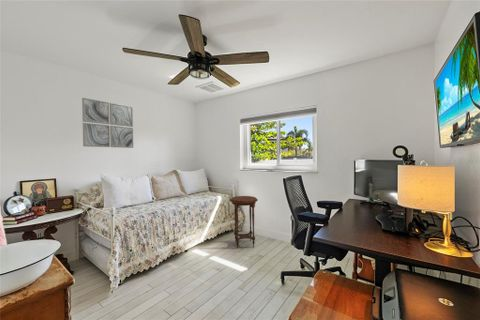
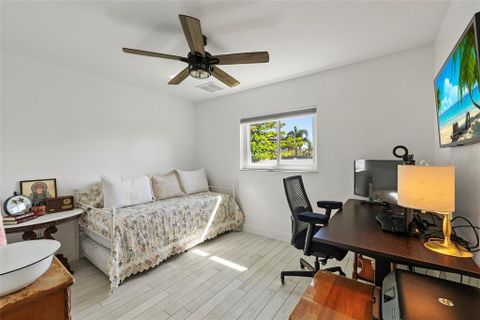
- wall art [81,97,134,149]
- side table [229,195,259,249]
